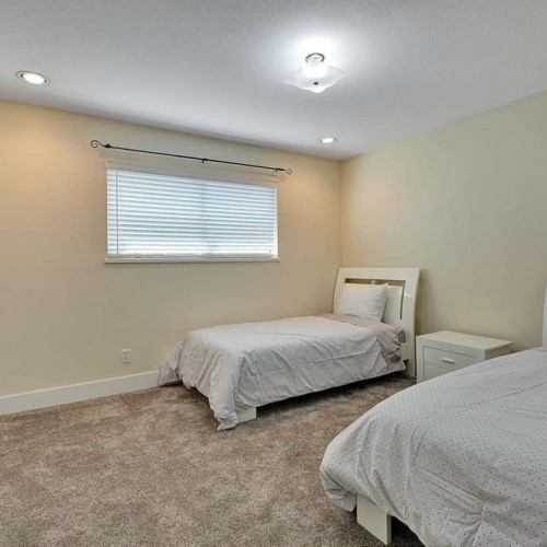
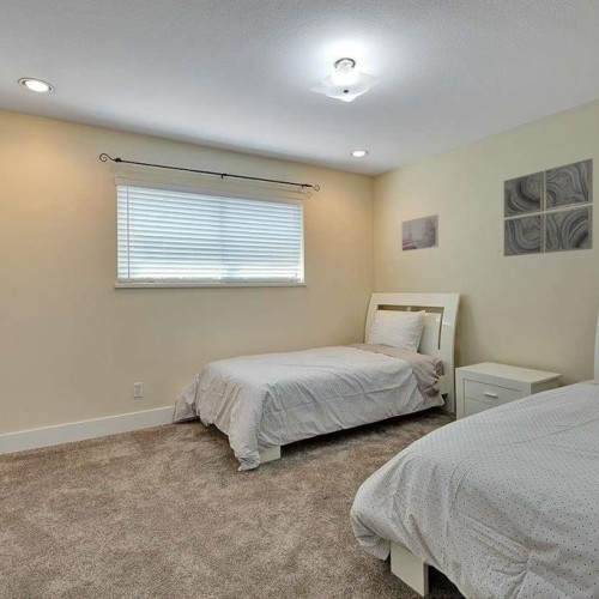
+ wall art [503,158,594,258]
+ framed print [400,214,440,253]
